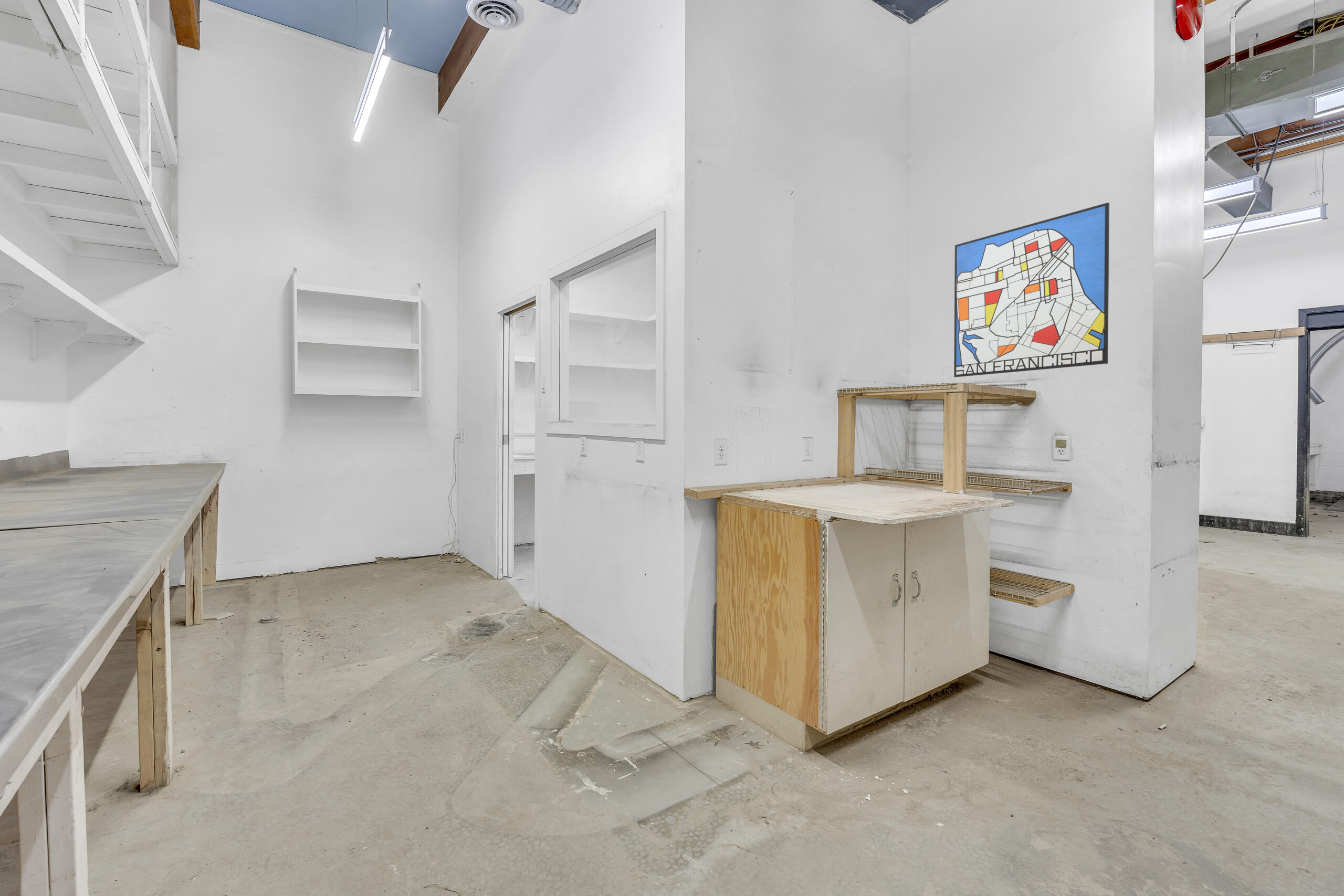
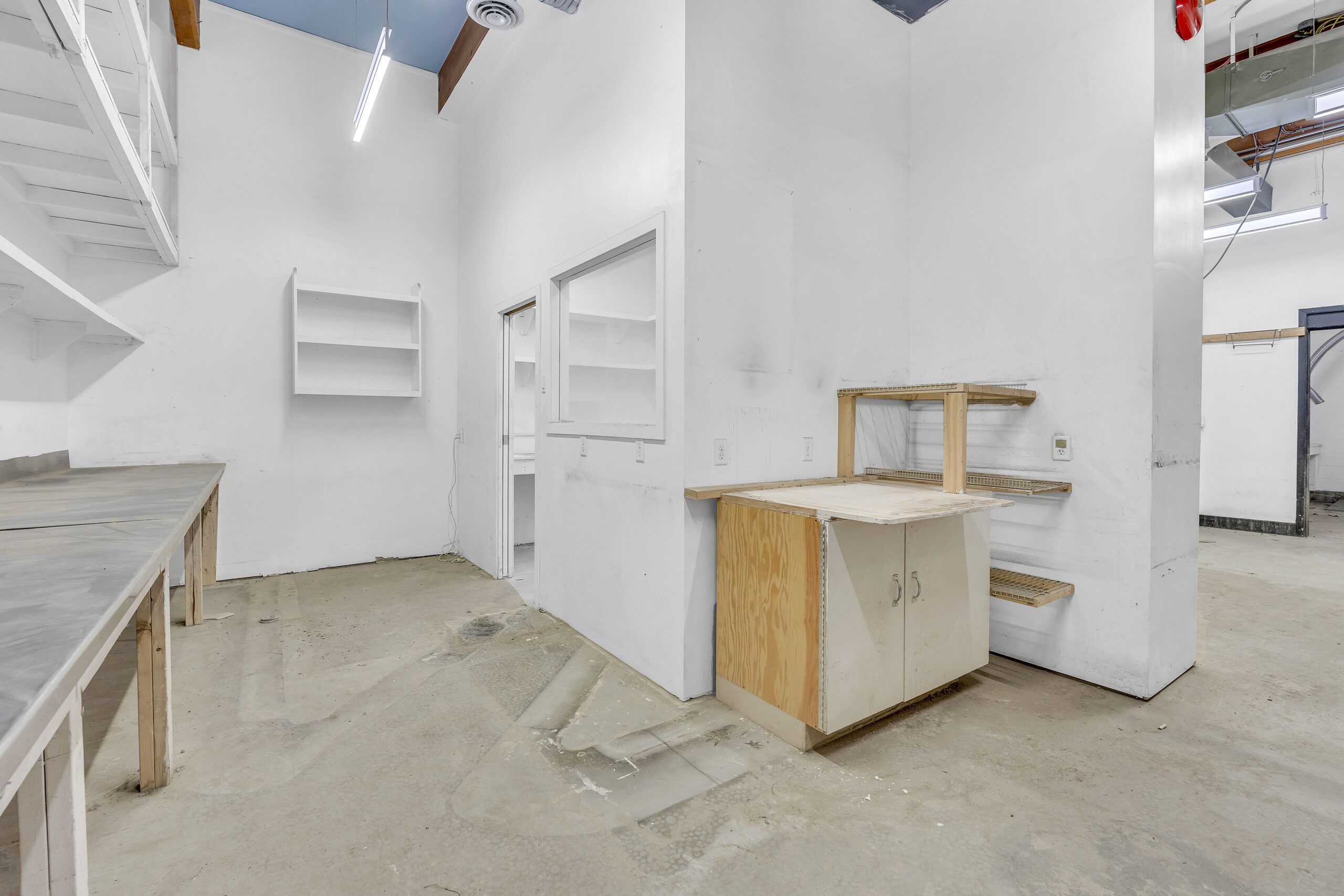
- wall art [953,202,1110,378]
